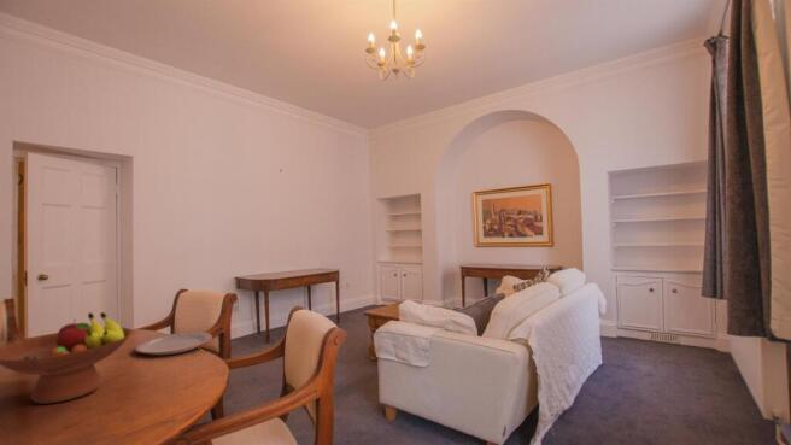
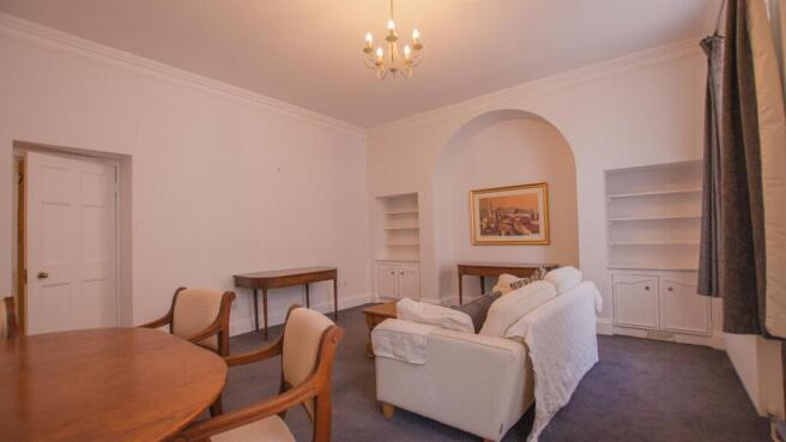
- plate [134,330,213,356]
- fruit bowl [0,311,134,405]
